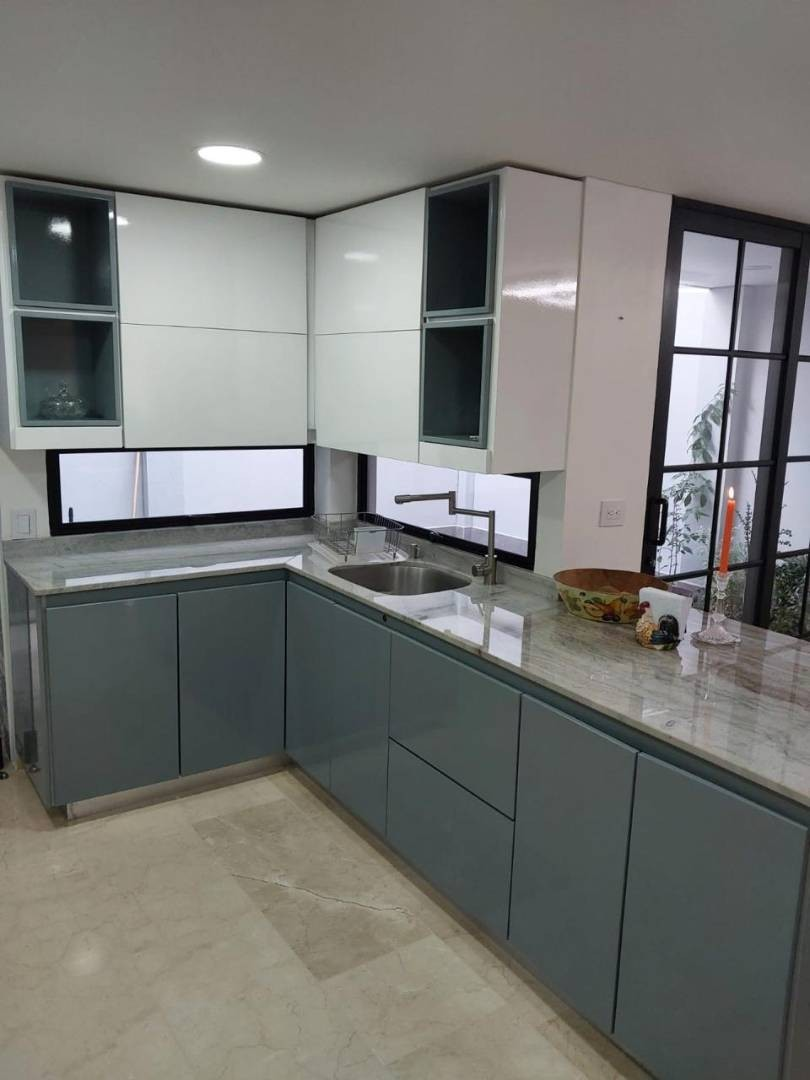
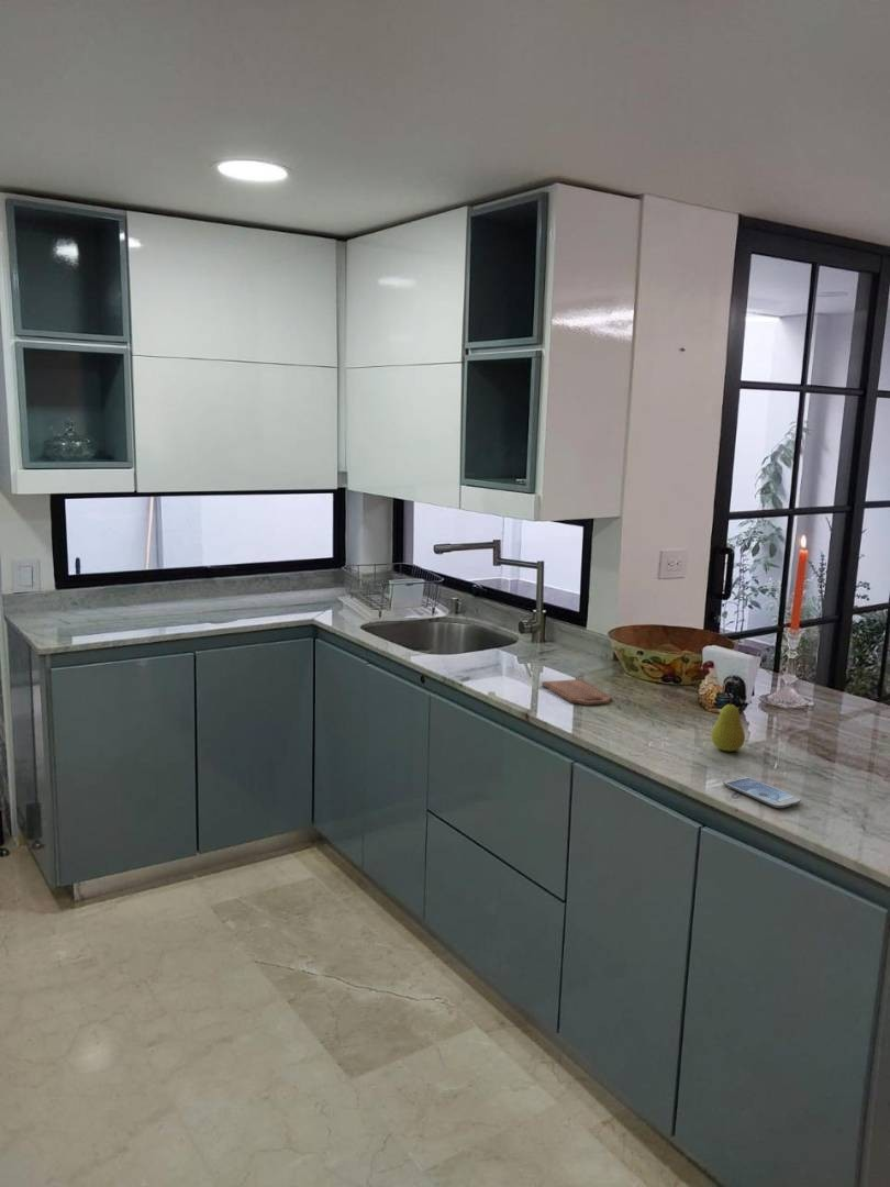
+ smartphone [722,775,802,809]
+ cutting board [541,678,613,707]
+ fruit [710,697,746,753]
